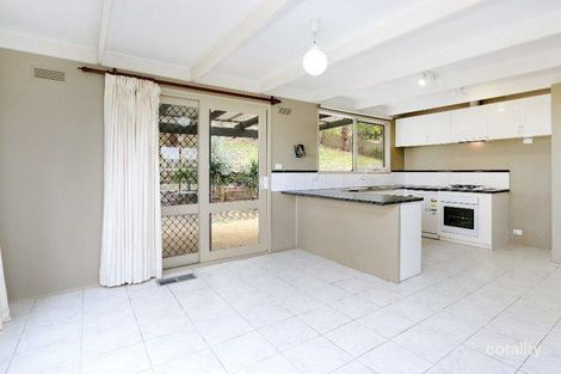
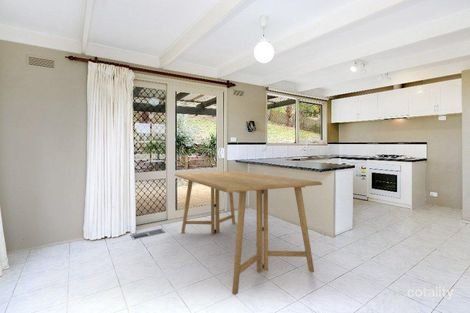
+ dining table [174,170,323,296]
